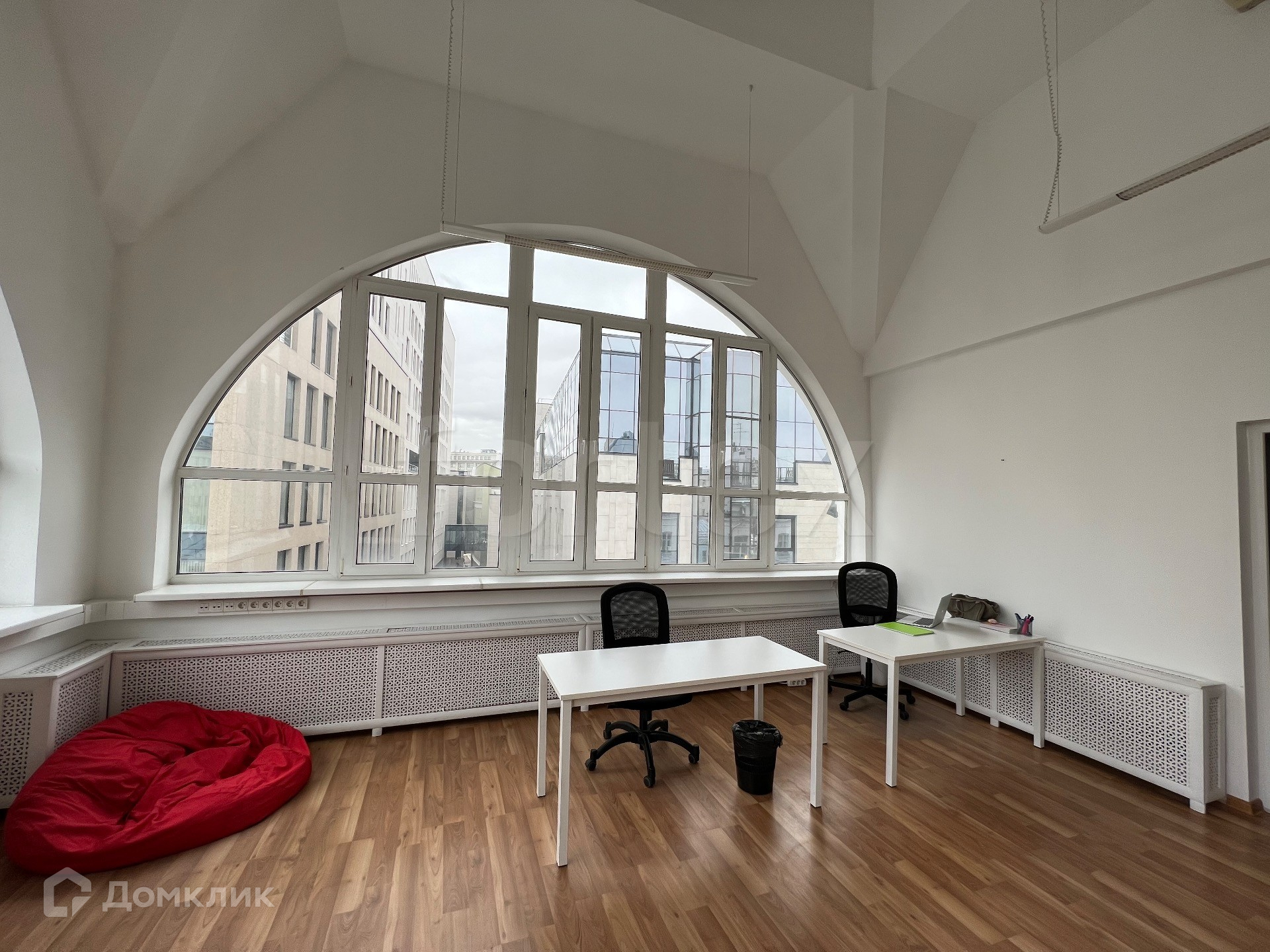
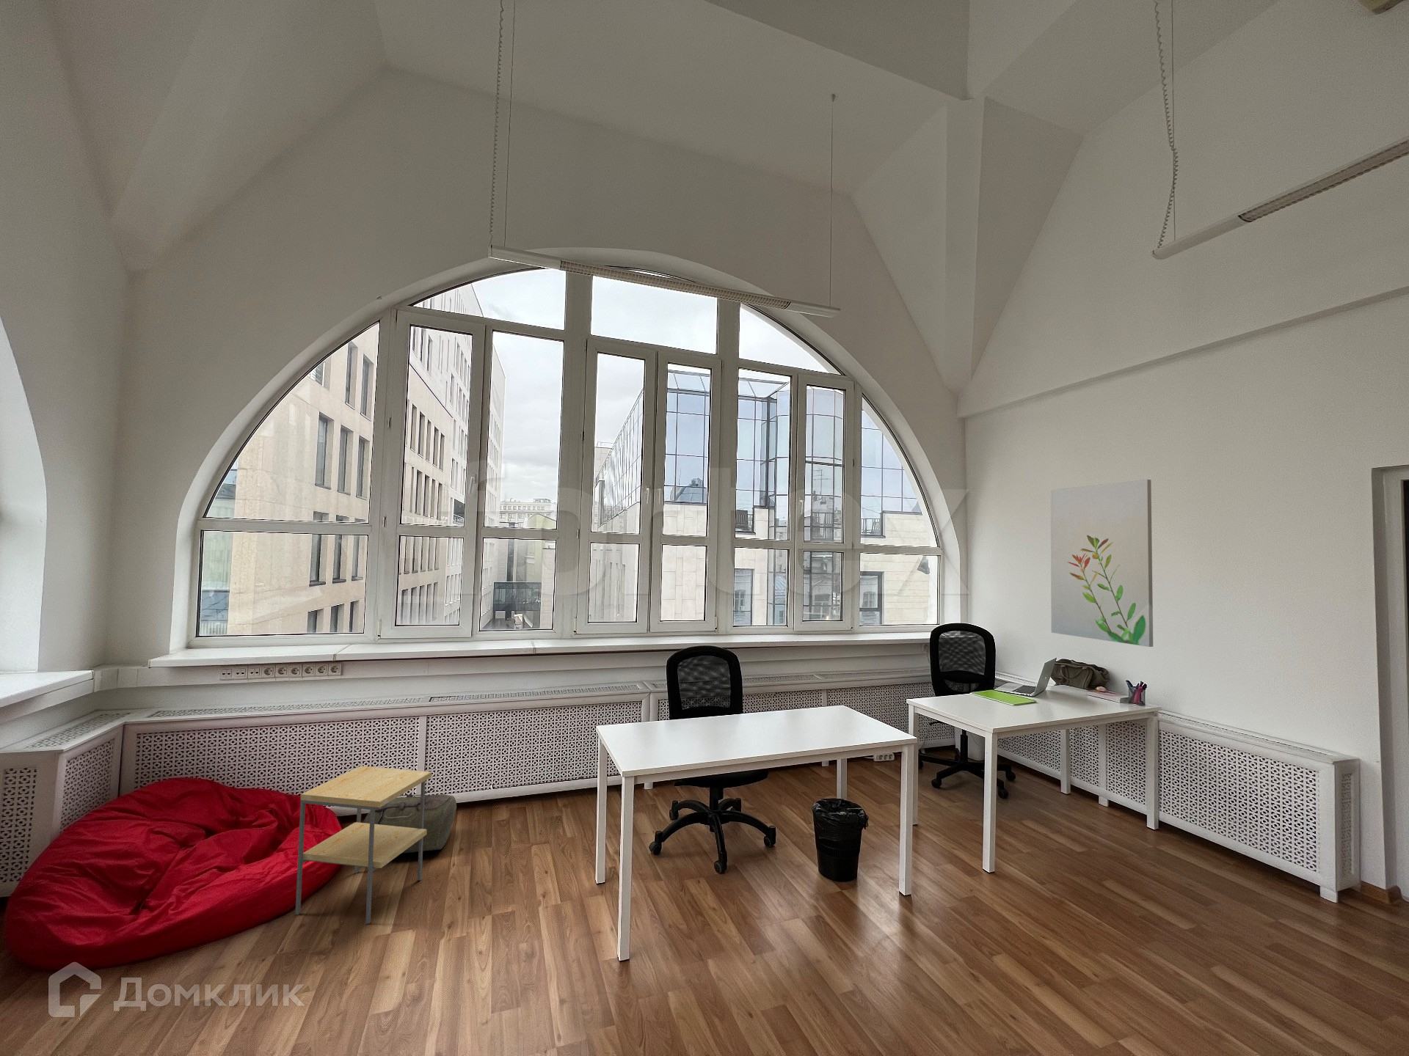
+ backpack [363,788,457,854]
+ side table [295,765,433,925]
+ wall art [1051,479,1154,648]
